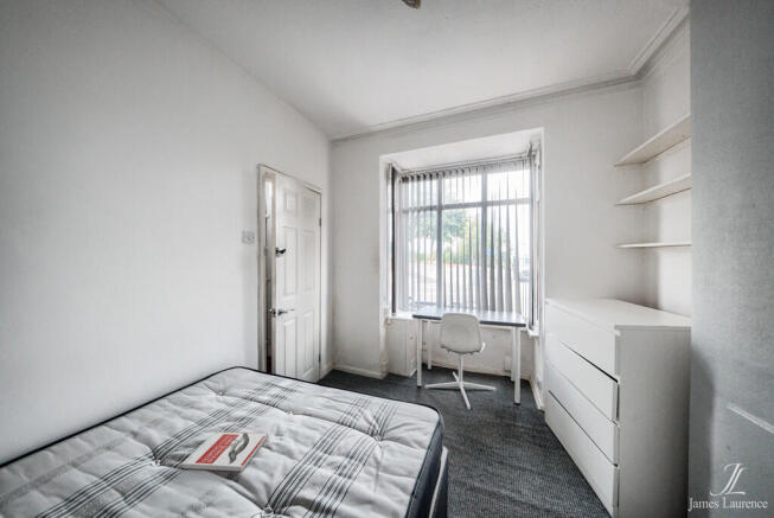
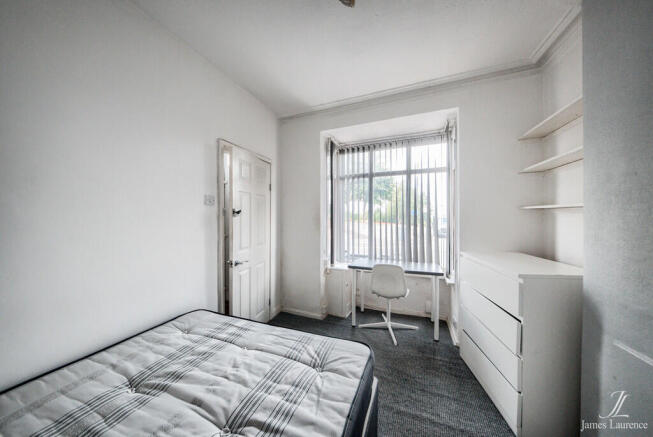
- book [181,430,269,473]
